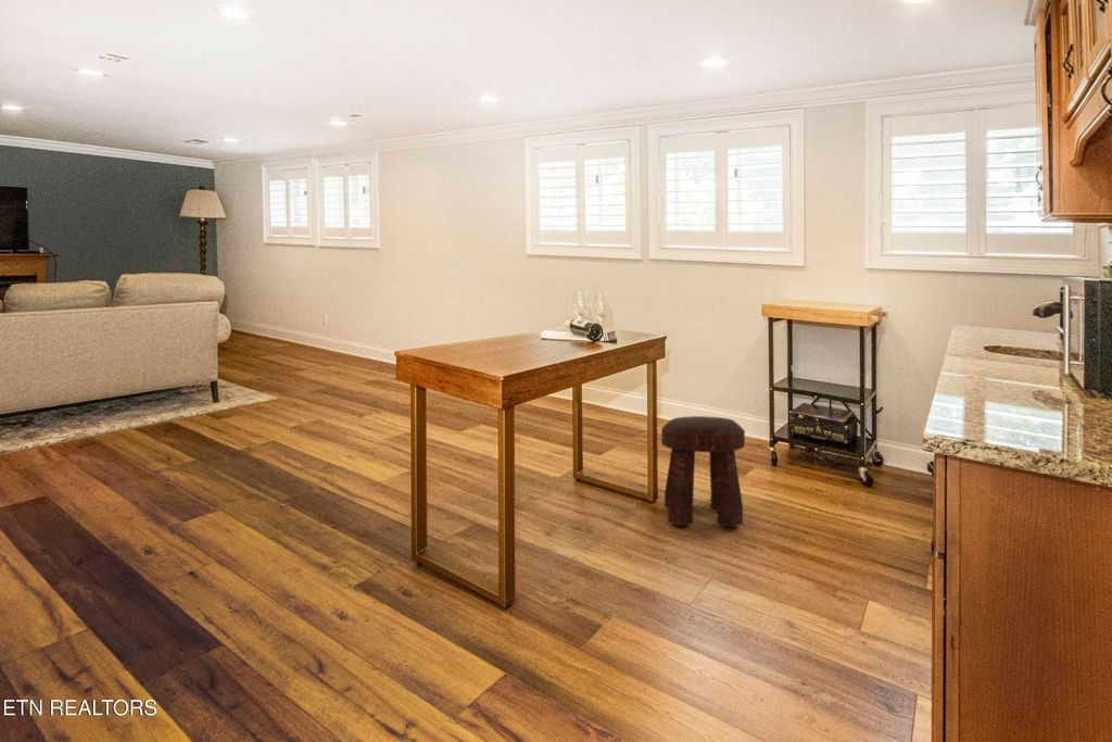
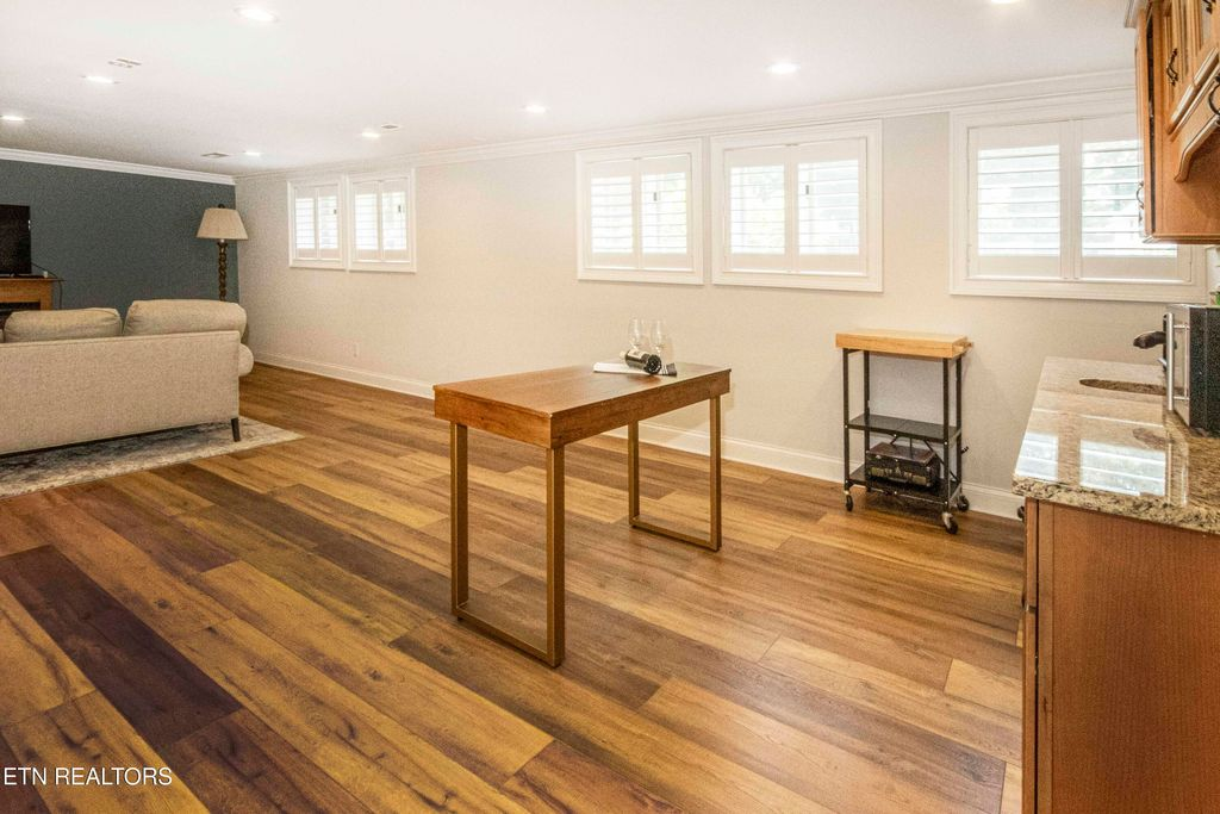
- stool [660,415,746,528]
